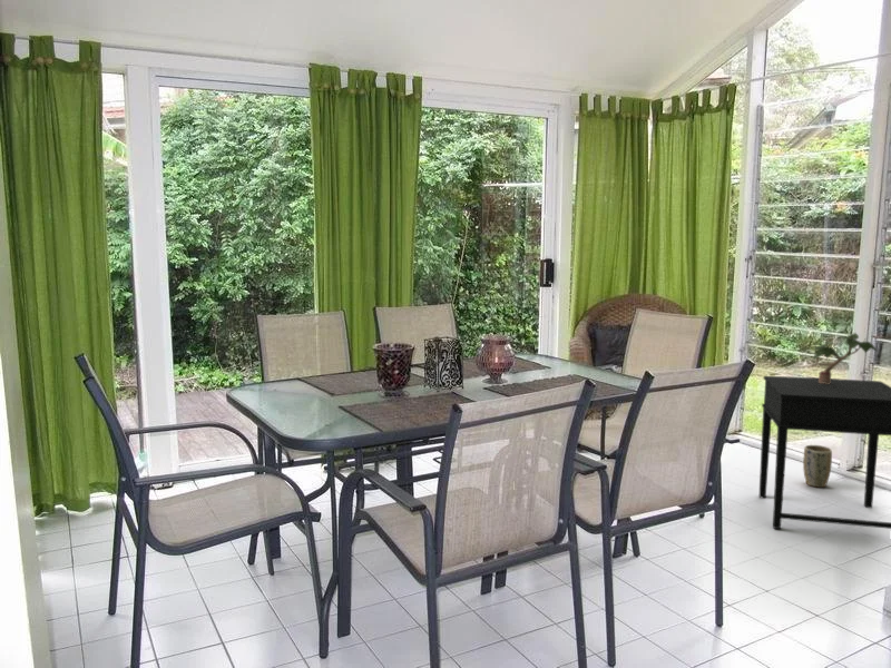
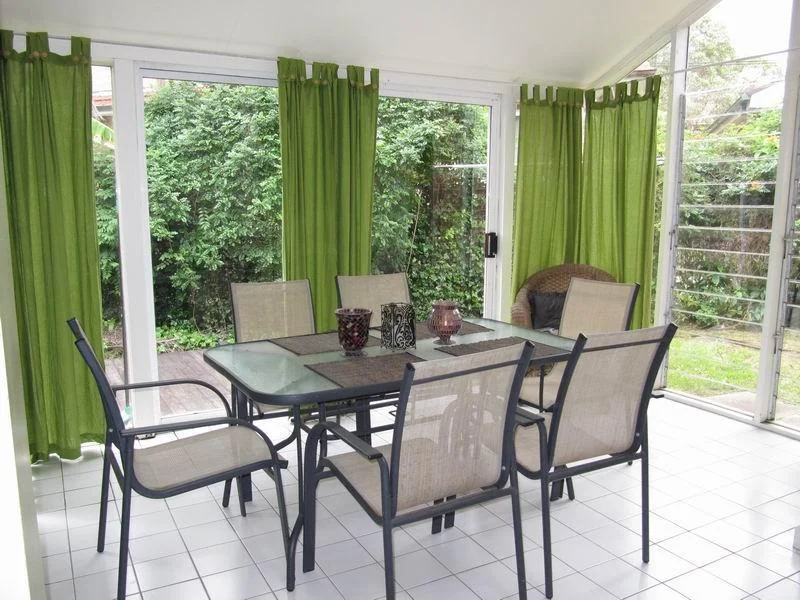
- plant pot [802,444,833,489]
- side table [758,375,891,530]
- potted plant [809,332,879,384]
